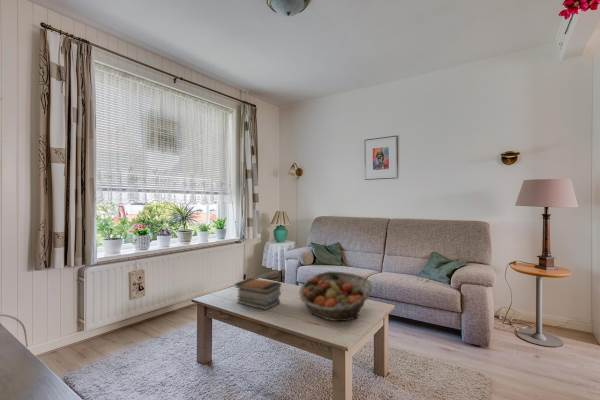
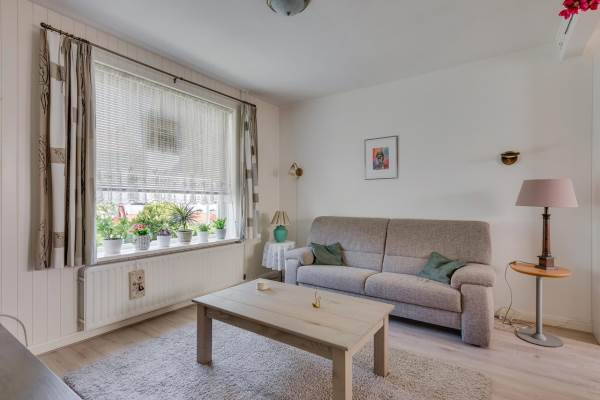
- book stack [233,277,282,311]
- fruit basket [298,270,373,322]
